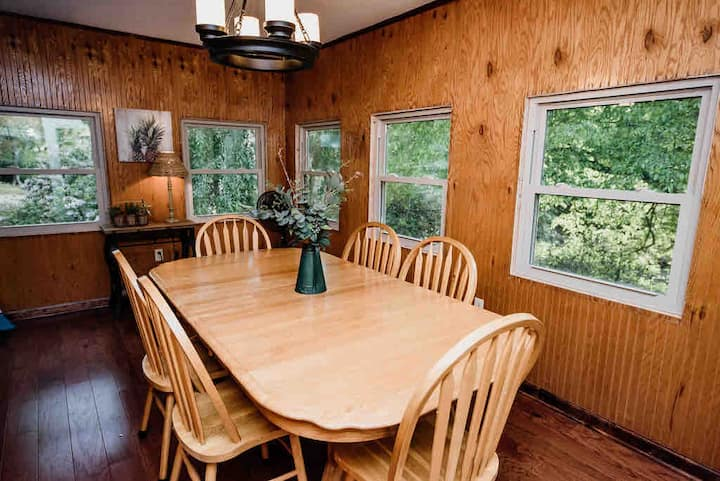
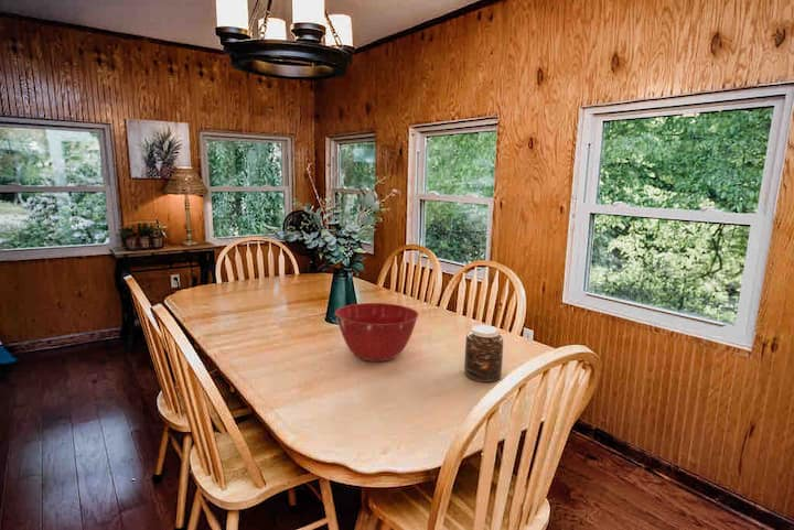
+ mixing bowl [334,302,419,363]
+ jar [463,324,504,383]
